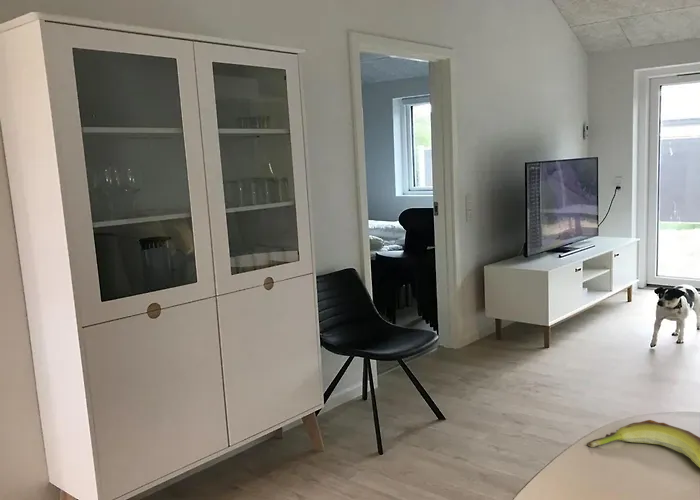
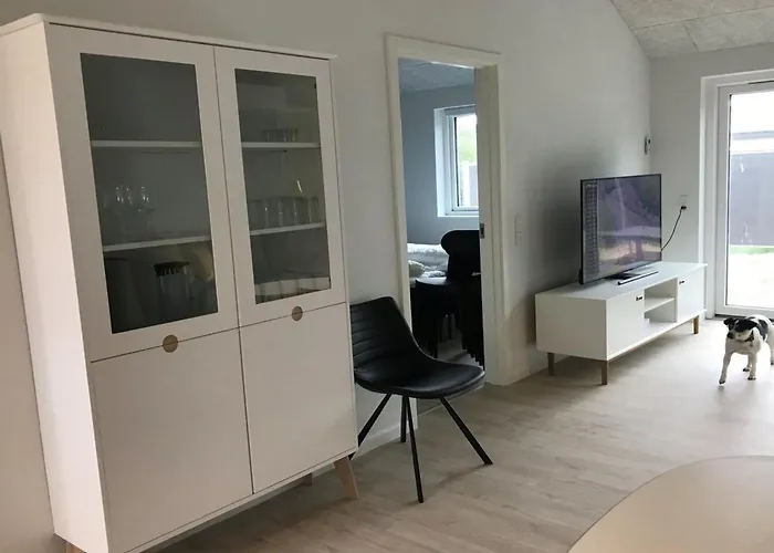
- banana [586,419,700,468]
